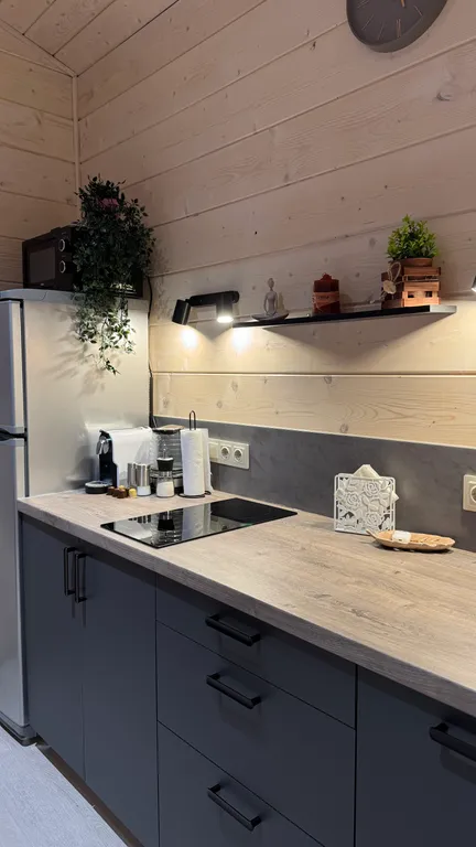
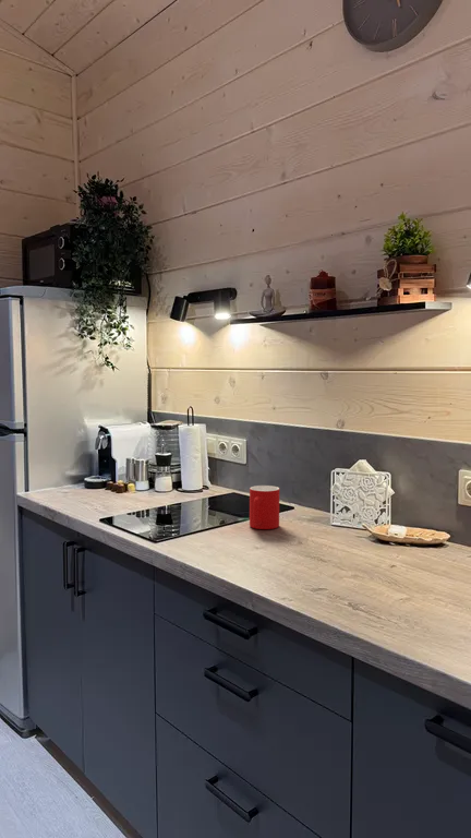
+ cup [249,484,280,530]
